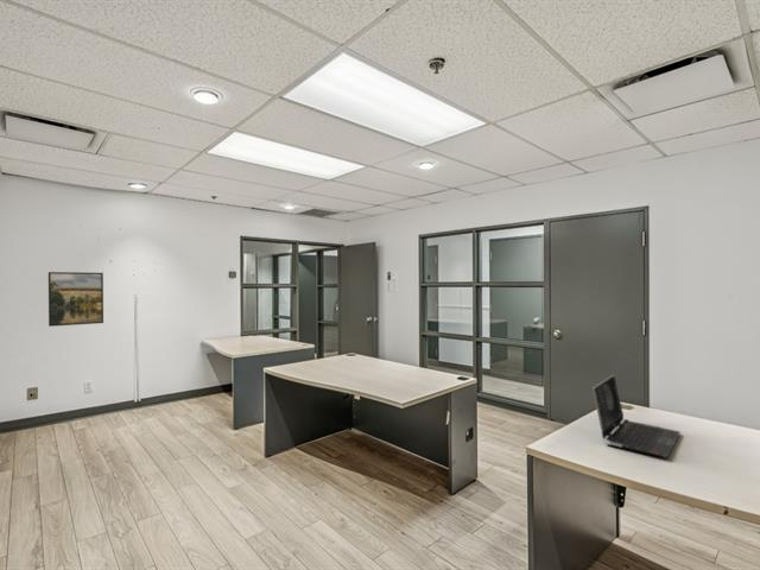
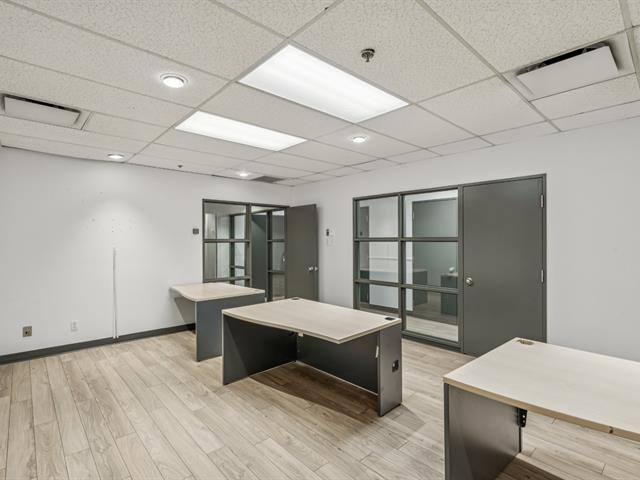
- laptop computer [591,373,682,458]
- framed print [48,271,104,328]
